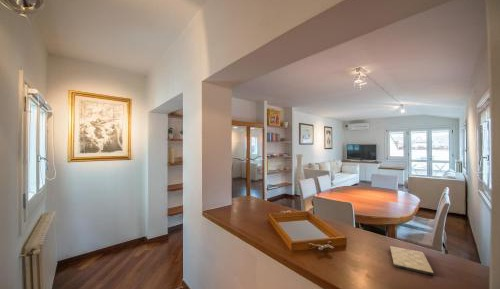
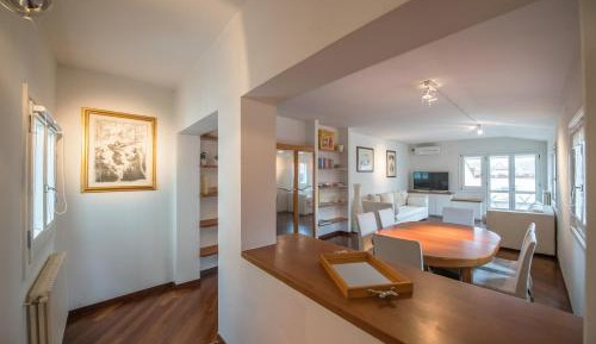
- cutting board [389,245,435,277]
